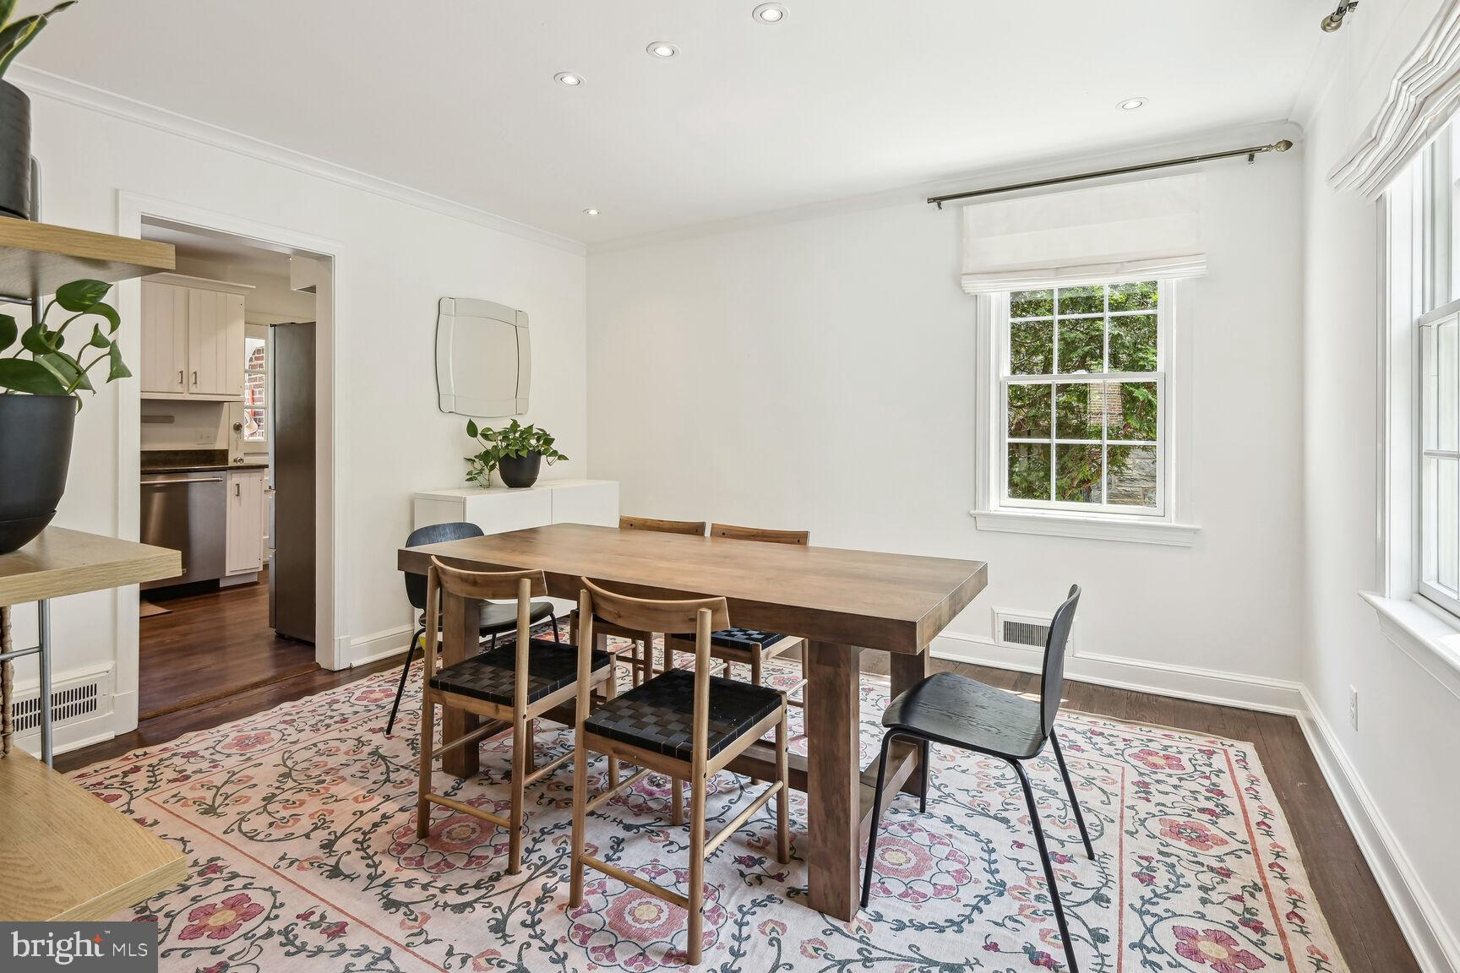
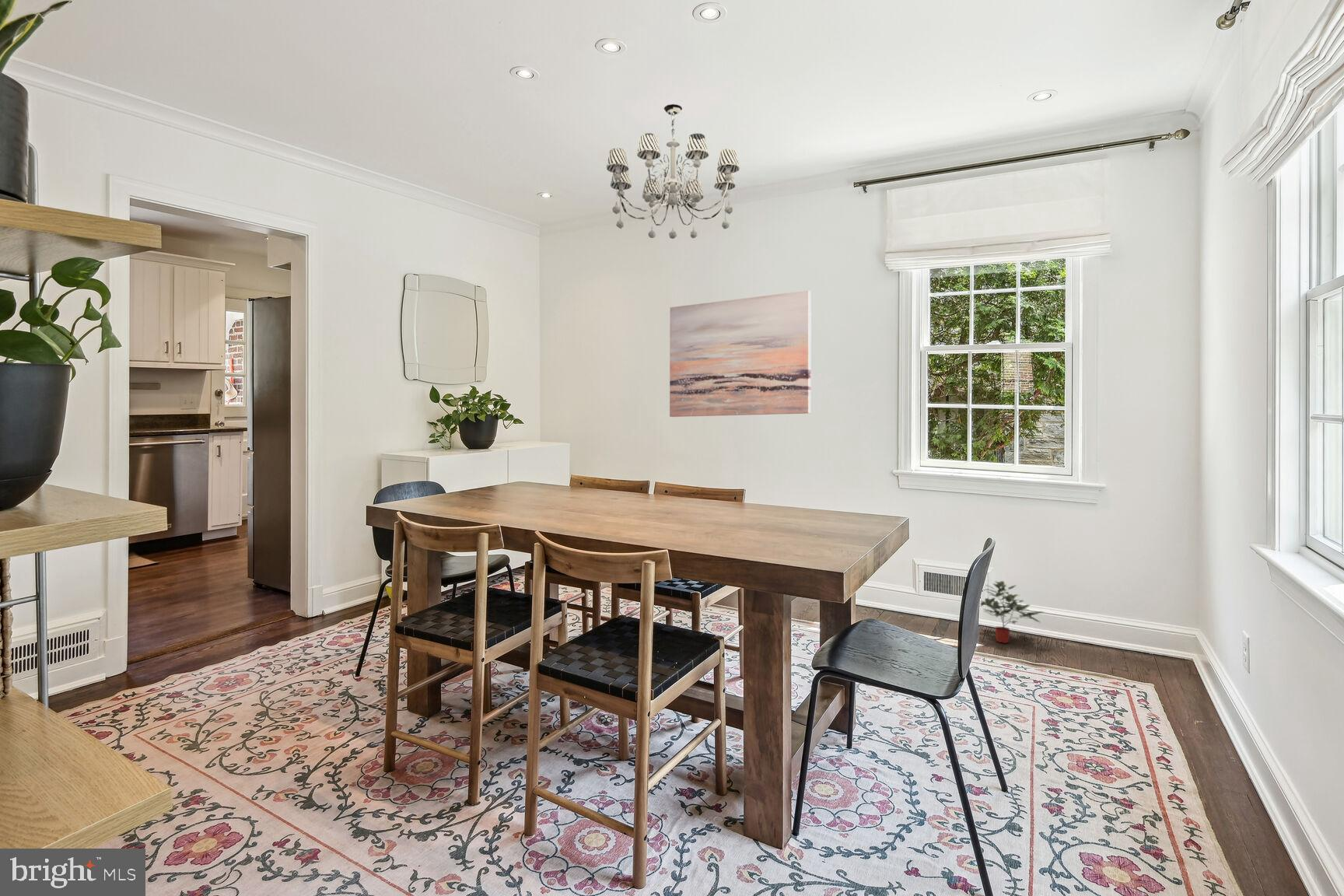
+ potted plant [980,580,1046,644]
+ chandelier [606,103,740,240]
+ wall art [669,290,812,418]
